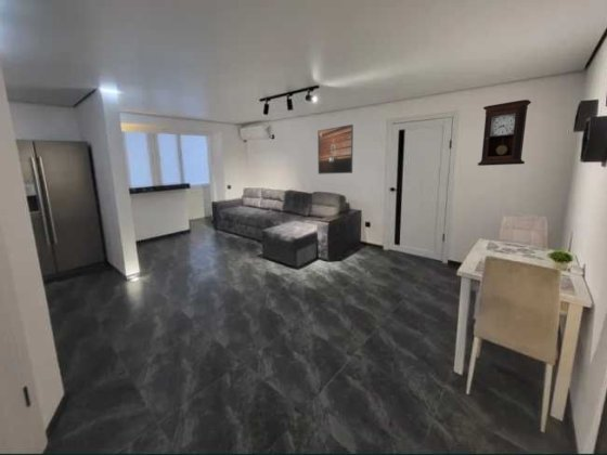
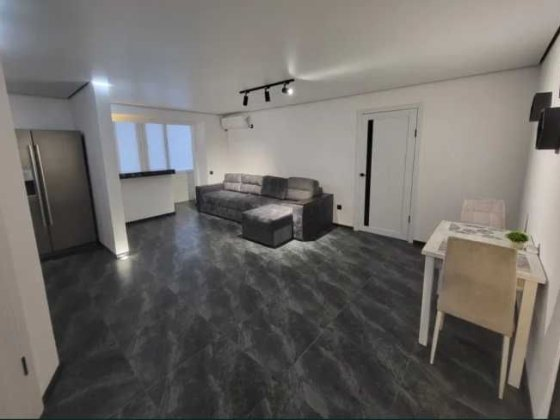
- pendulum clock [477,99,532,167]
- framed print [317,123,354,176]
